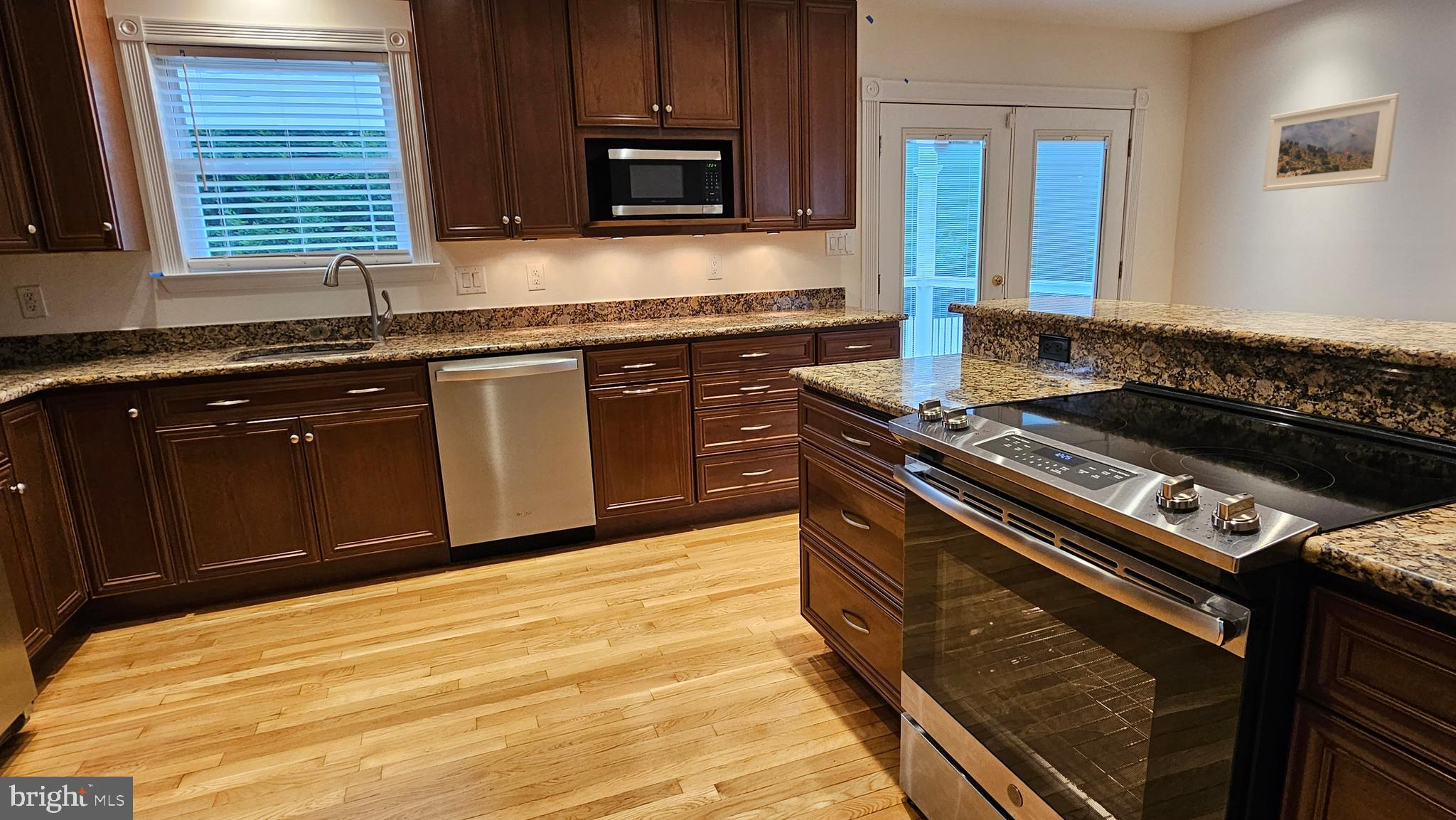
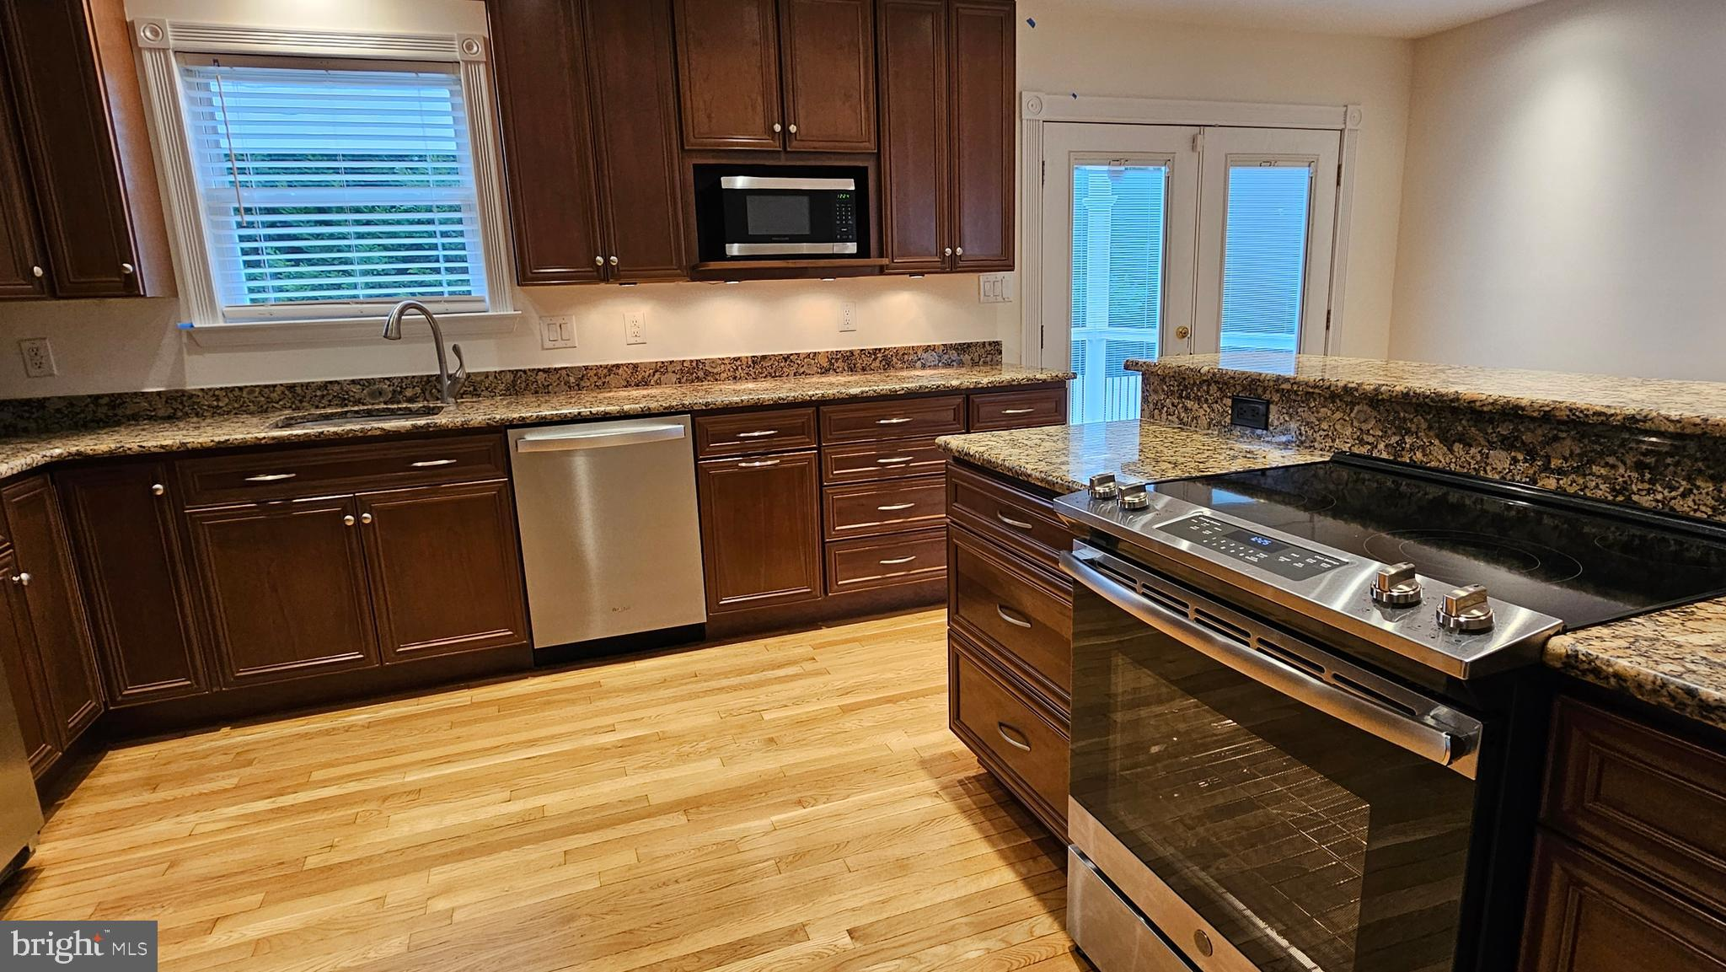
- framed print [1262,92,1401,192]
